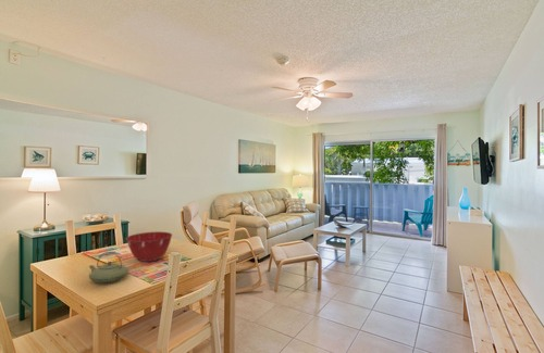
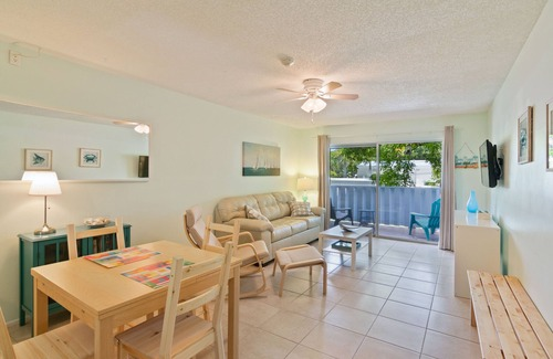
- mixing bowl [125,230,173,263]
- teapot [88,251,129,285]
